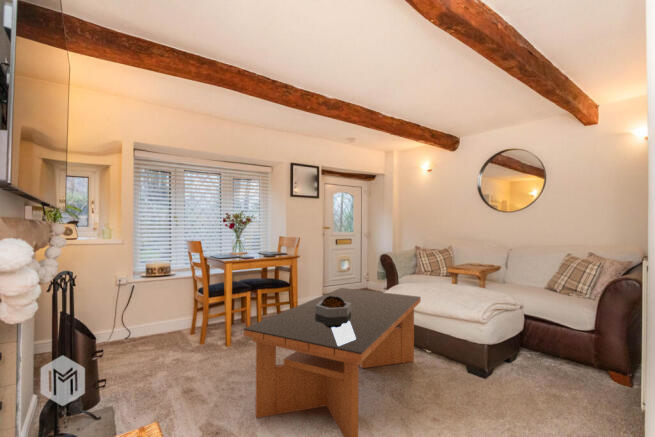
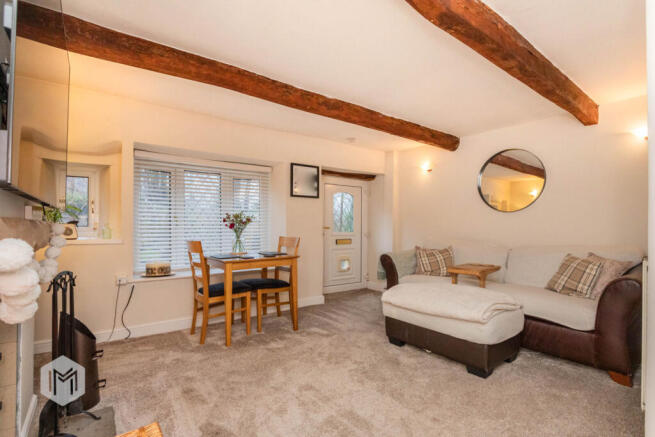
- coffee table [243,287,422,437]
- decorative bowl [315,296,351,317]
